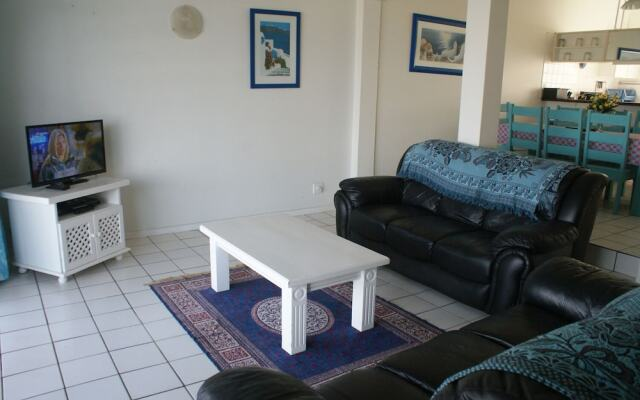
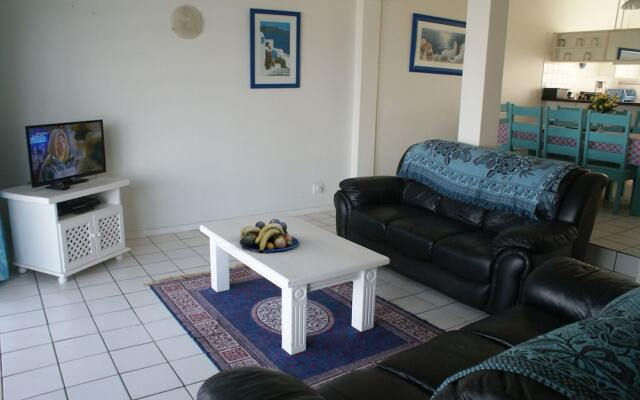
+ fruit bowl [239,218,300,253]
